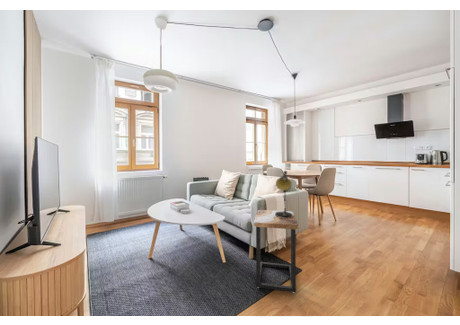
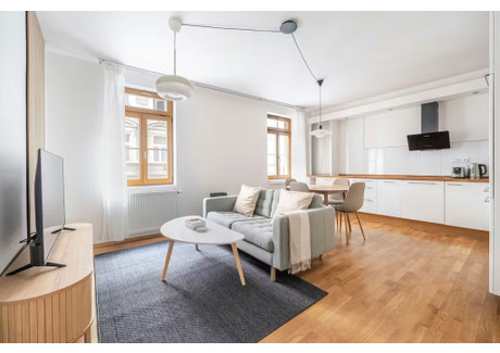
- side table [253,209,299,294]
- table lamp [275,170,292,218]
